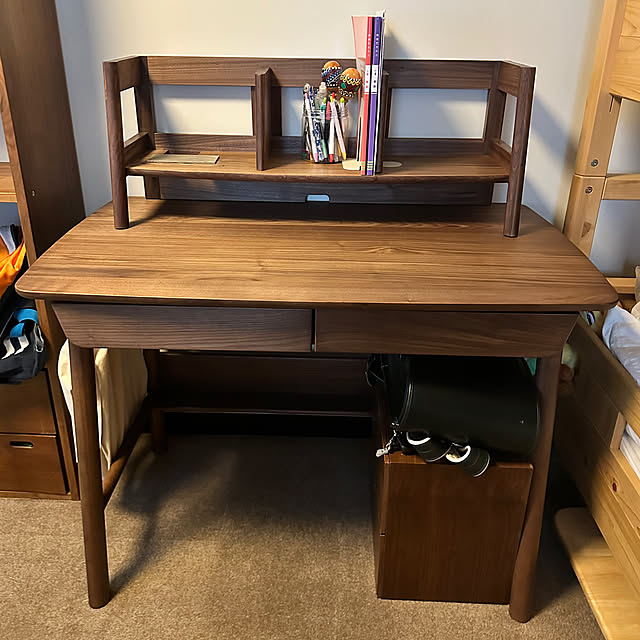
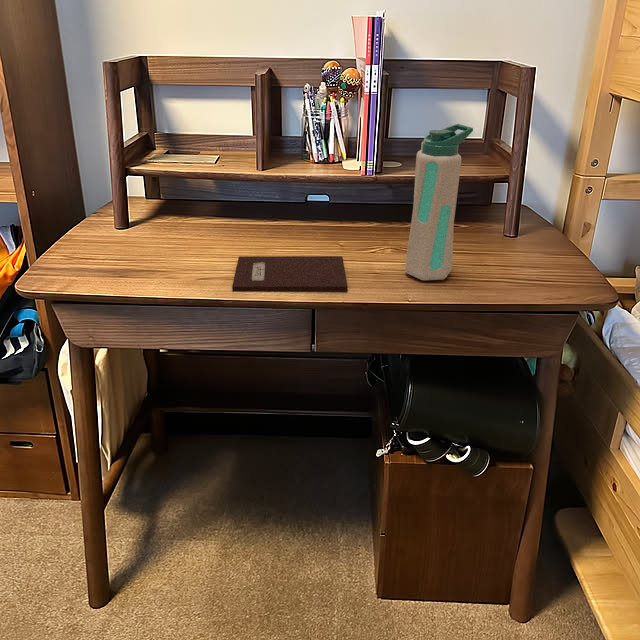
+ water bottle [404,123,474,281]
+ notebook [231,255,349,293]
